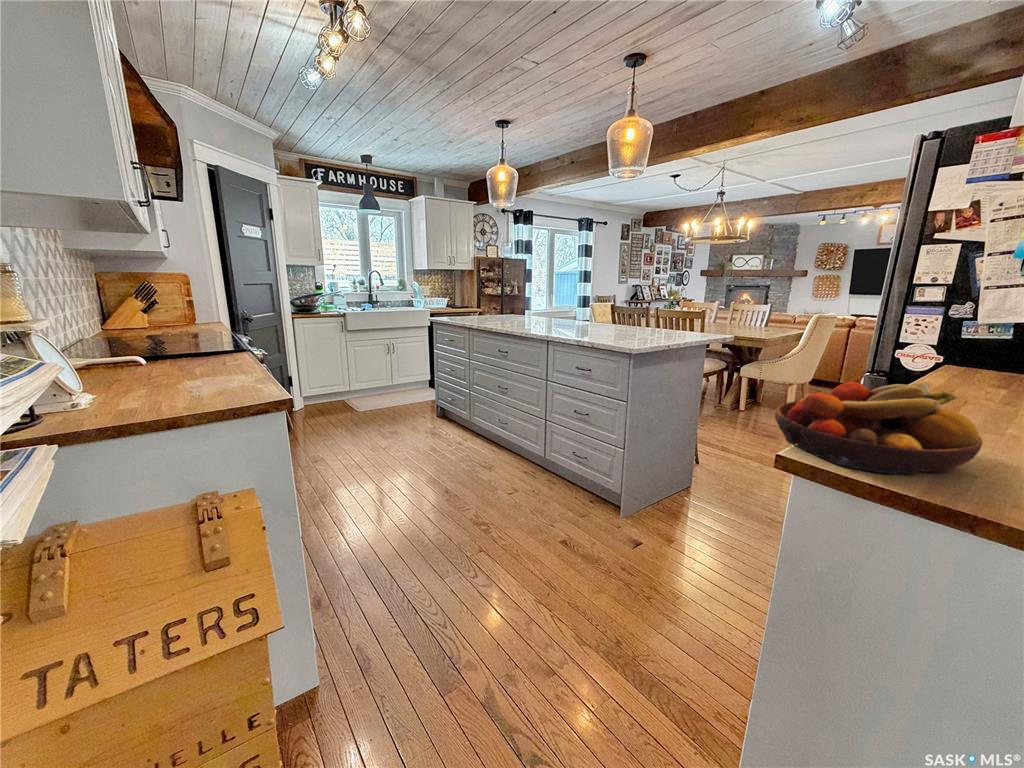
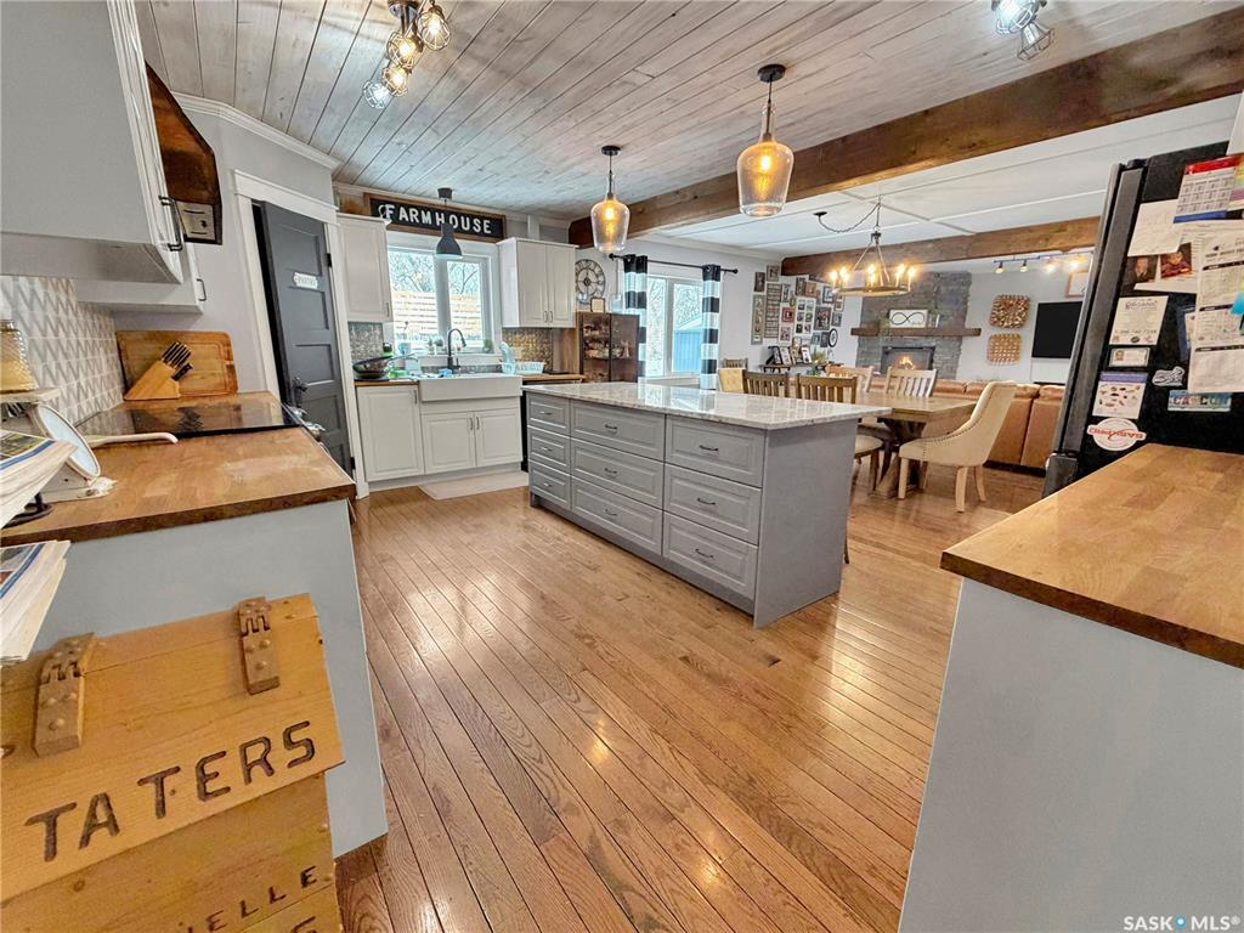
- fruit bowl [774,381,983,475]
